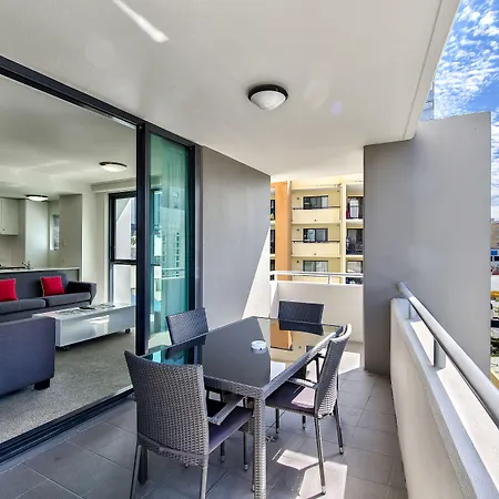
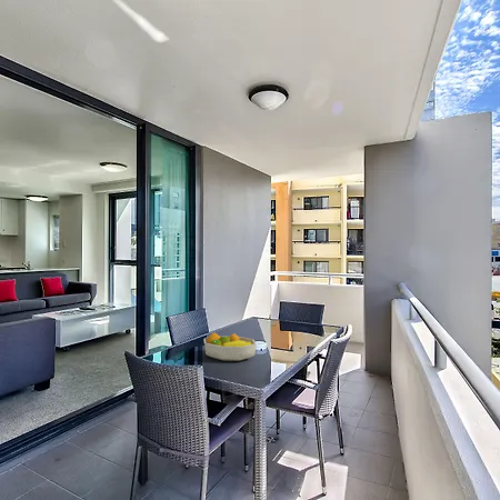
+ fruit bowl [203,331,258,362]
